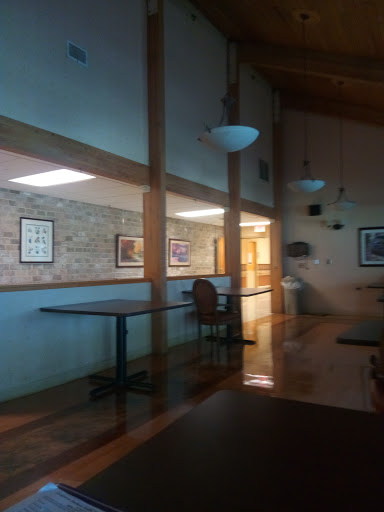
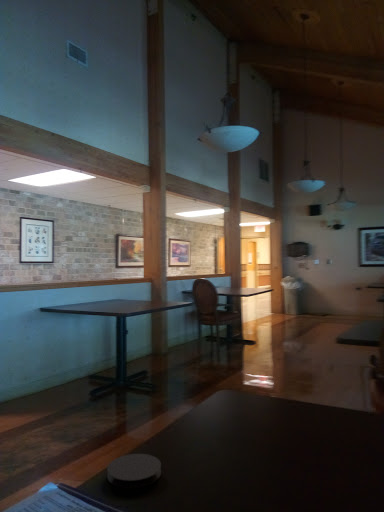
+ coaster [106,453,162,489]
